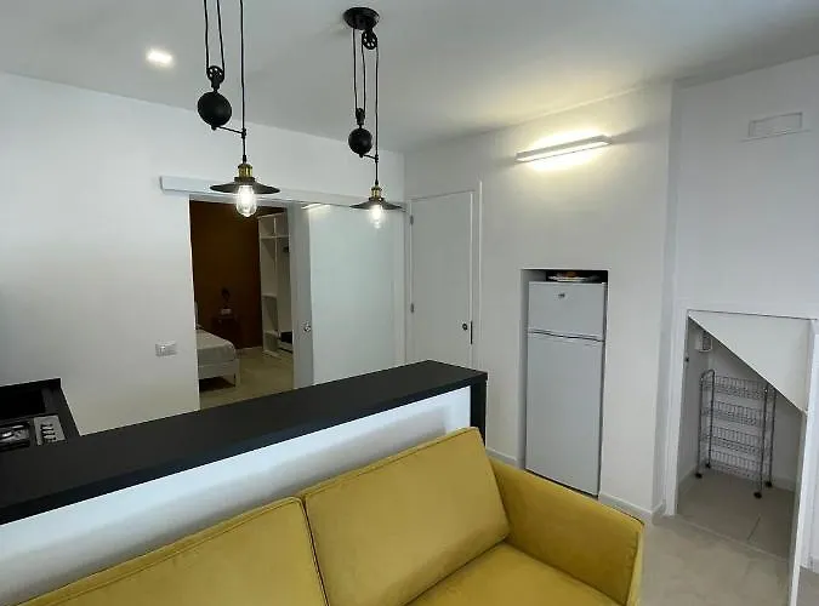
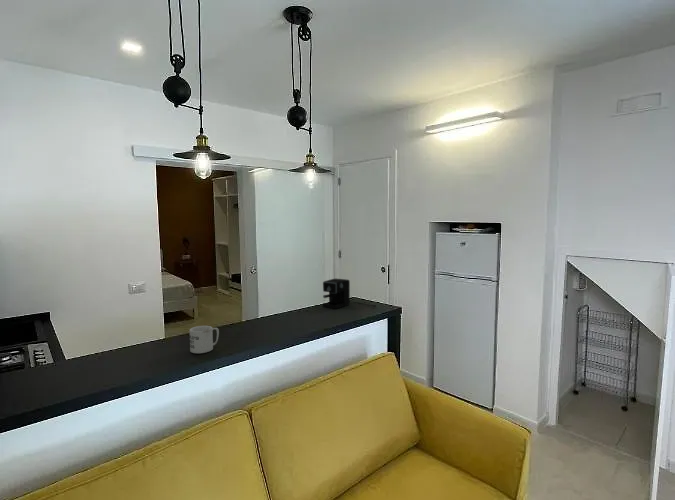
+ coffee maker [322,278,377,310]
+ mug [189,325,220,354]
